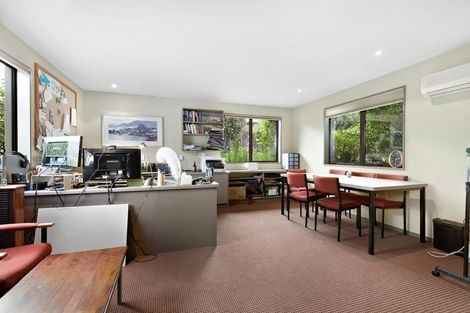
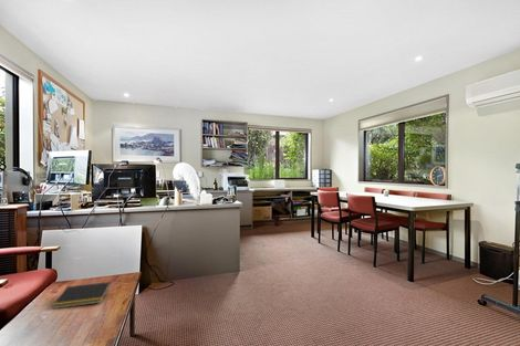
+ notepad [50,281,112,310]
